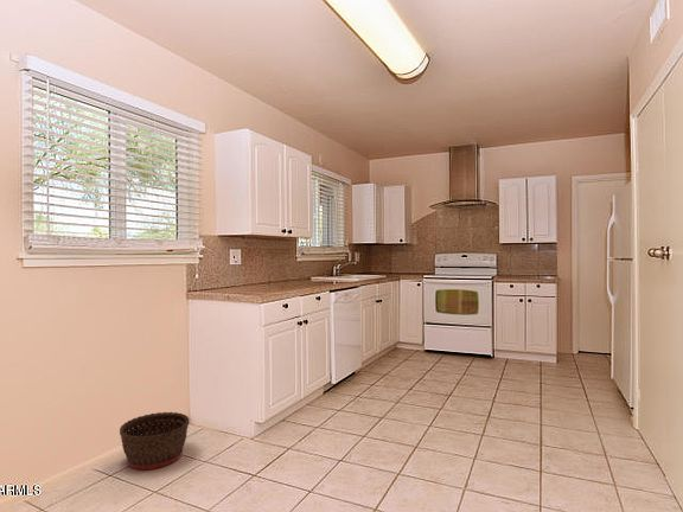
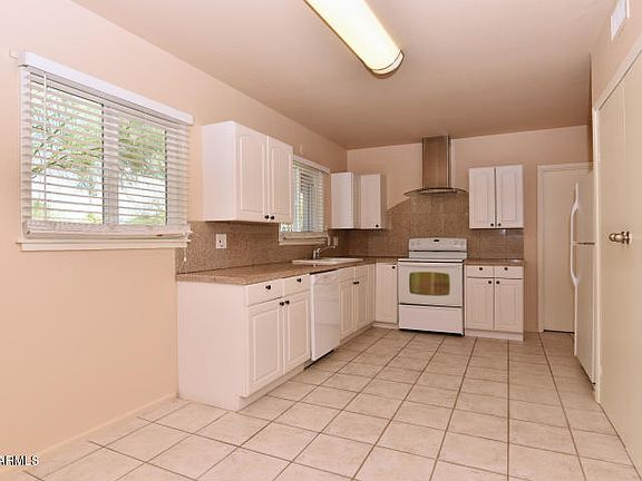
- basket [119,411,190,471]
